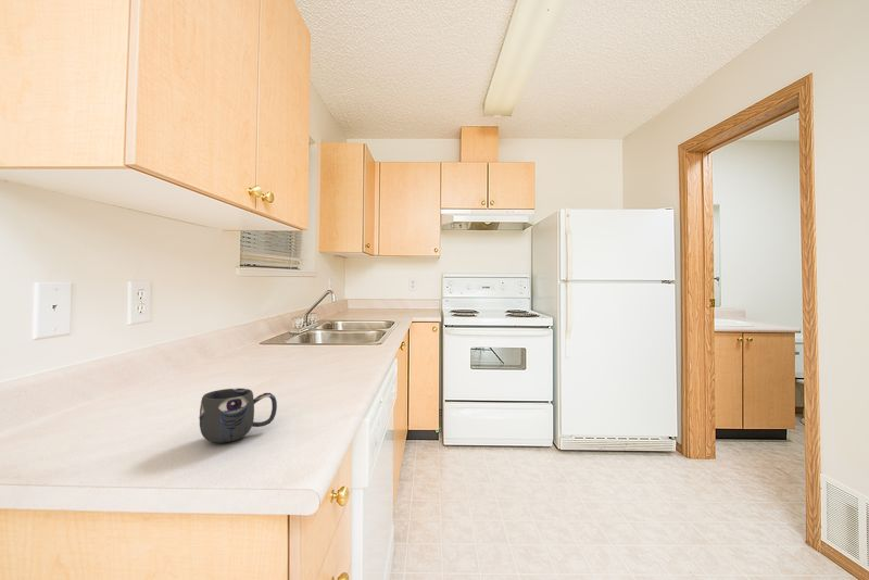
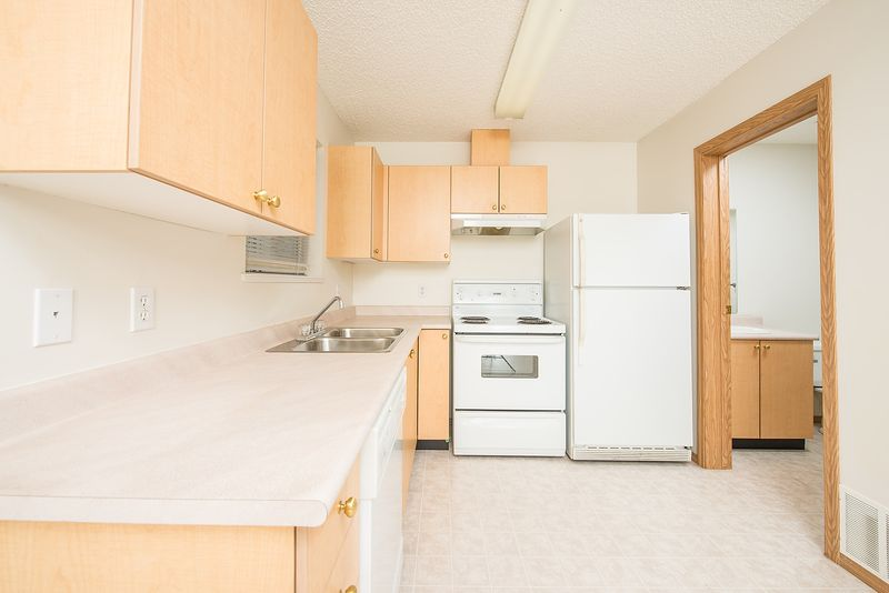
- mug [199,388,278,444]
